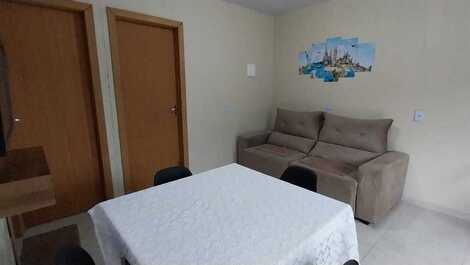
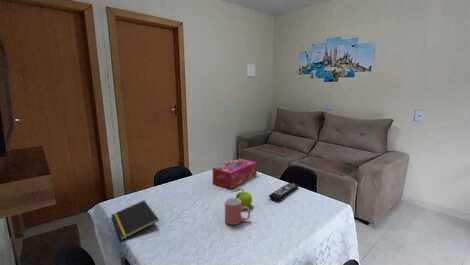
+ notepad [110,199,160,241]
+ fruit [228,188,253,208]
+ remote control [268,182,300,202]
+ tissue box [211,158,258,190]
+ mug [224,197,251,226]
